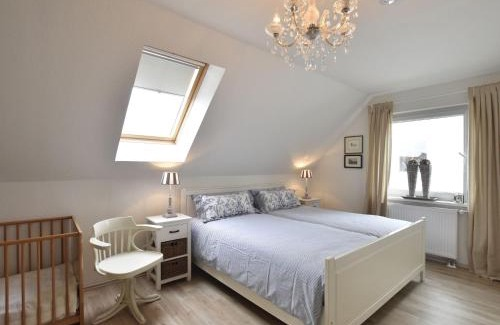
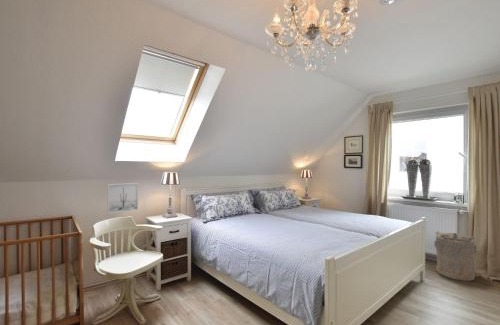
+ wall art [107,182,139,214]
+ laundry hamper [433,231,479,282]
